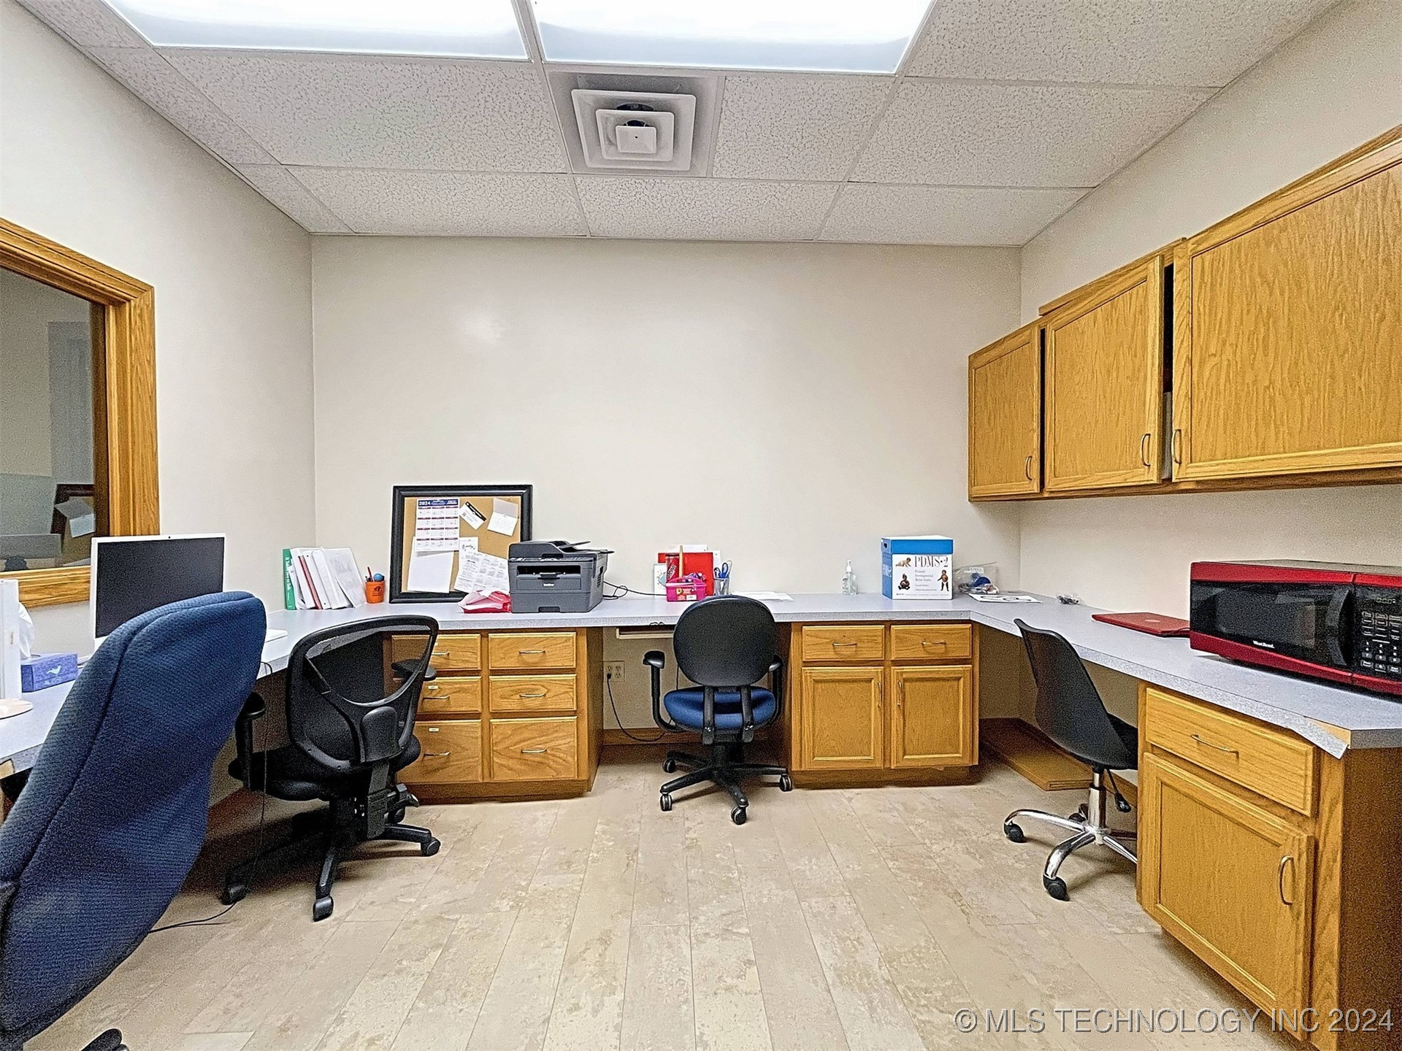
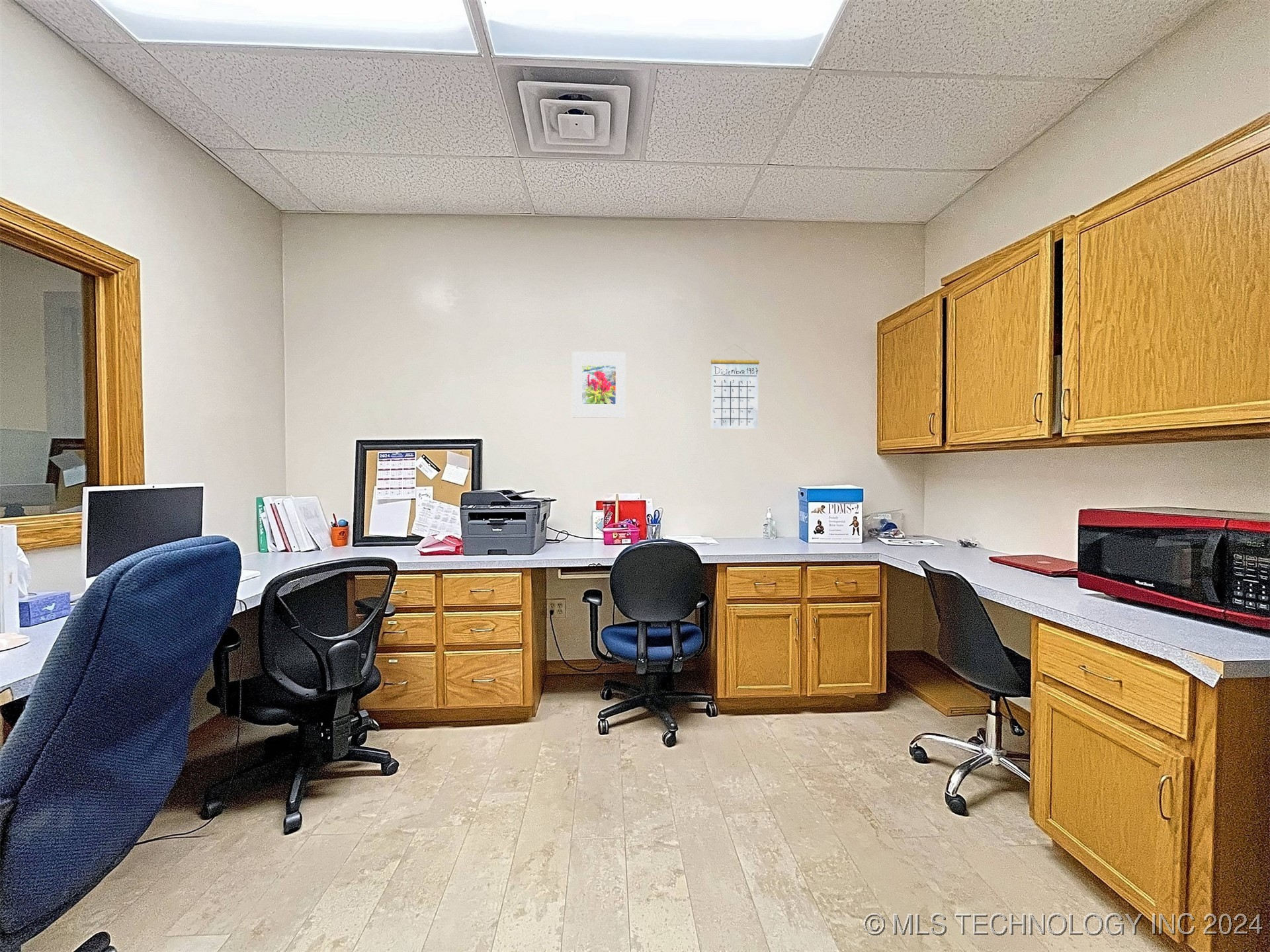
+ calendar [710,344,760,430]
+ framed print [572,351,626,418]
